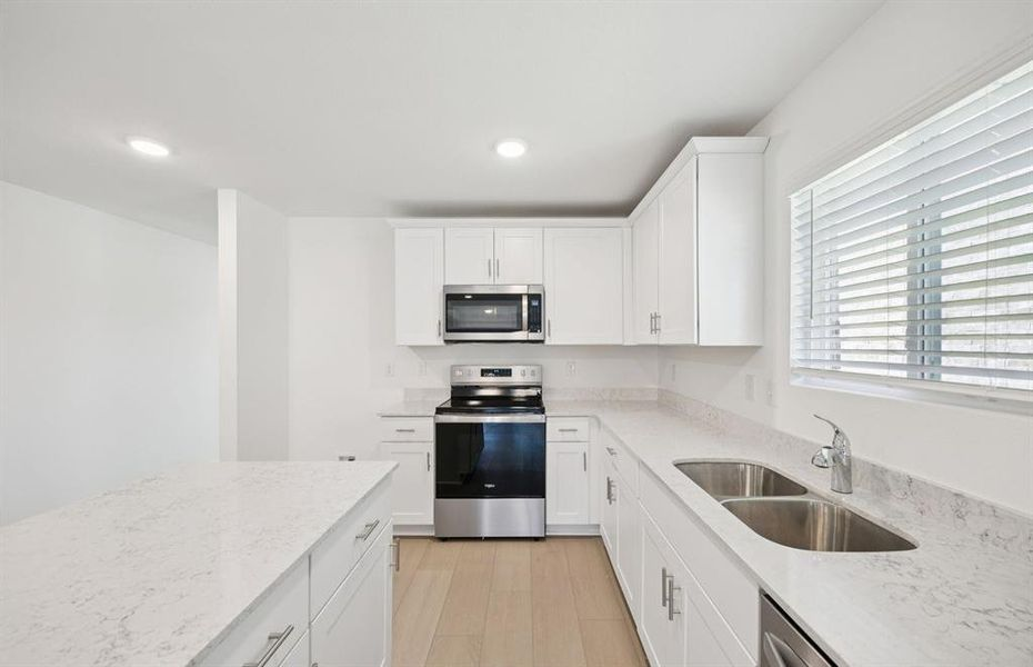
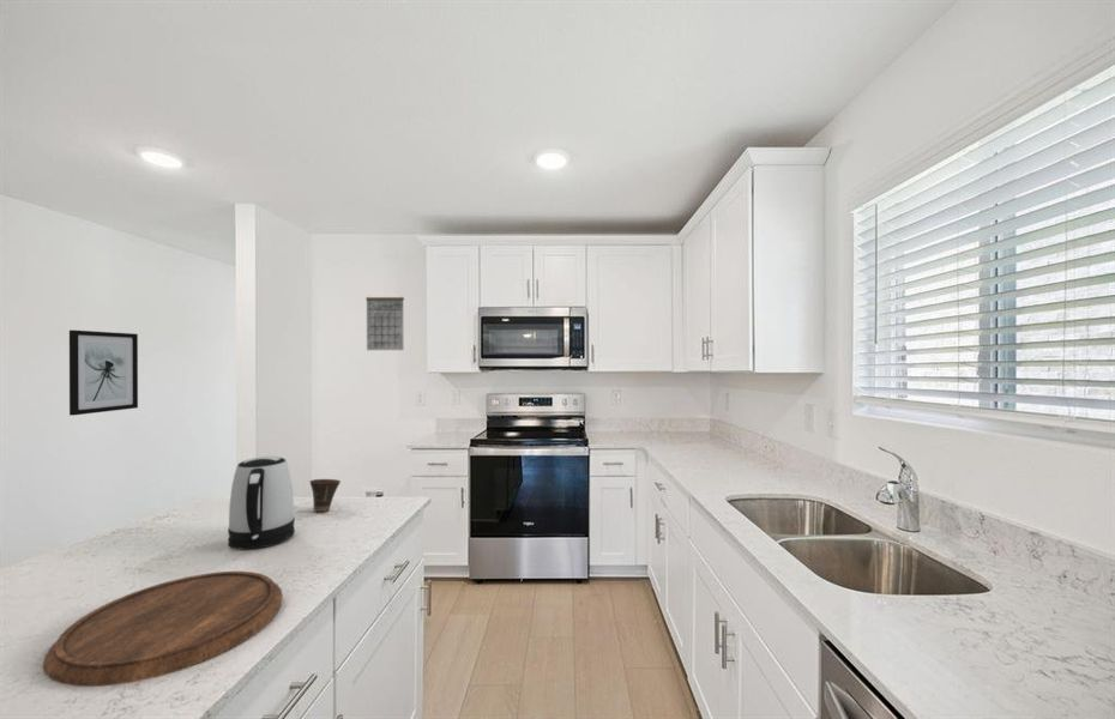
+ cutting board [42,570,284,688]
+ calendar [364,292,405,351]
+ wall art [68,330,139,417]
+ cup [309,478,342,513]
+ kettle [227,455,296,551]
